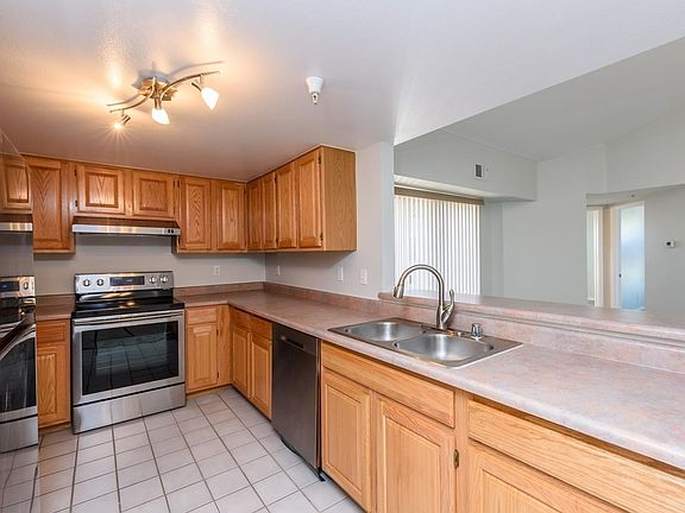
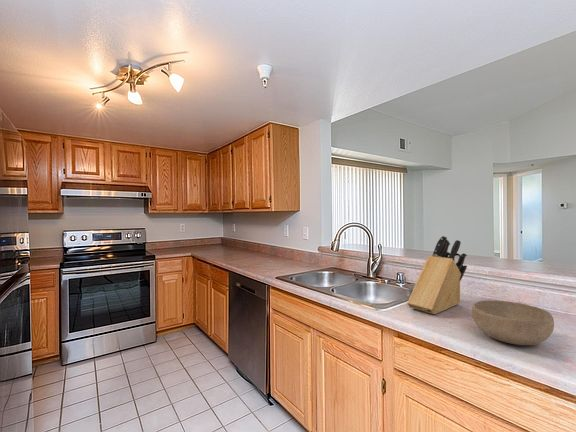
+ knife block [406,235,468,315]
+ bowl [471,299,555,346]
